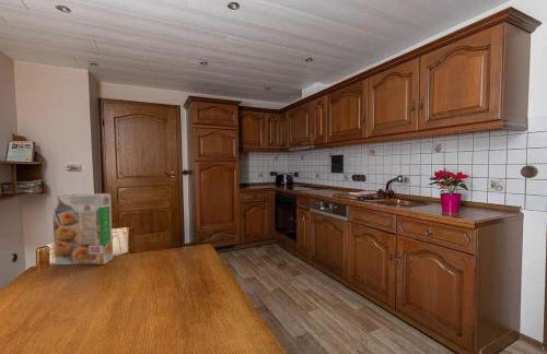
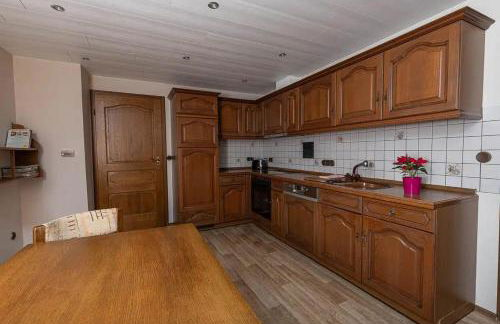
- cereal box [50,192,114,266]
